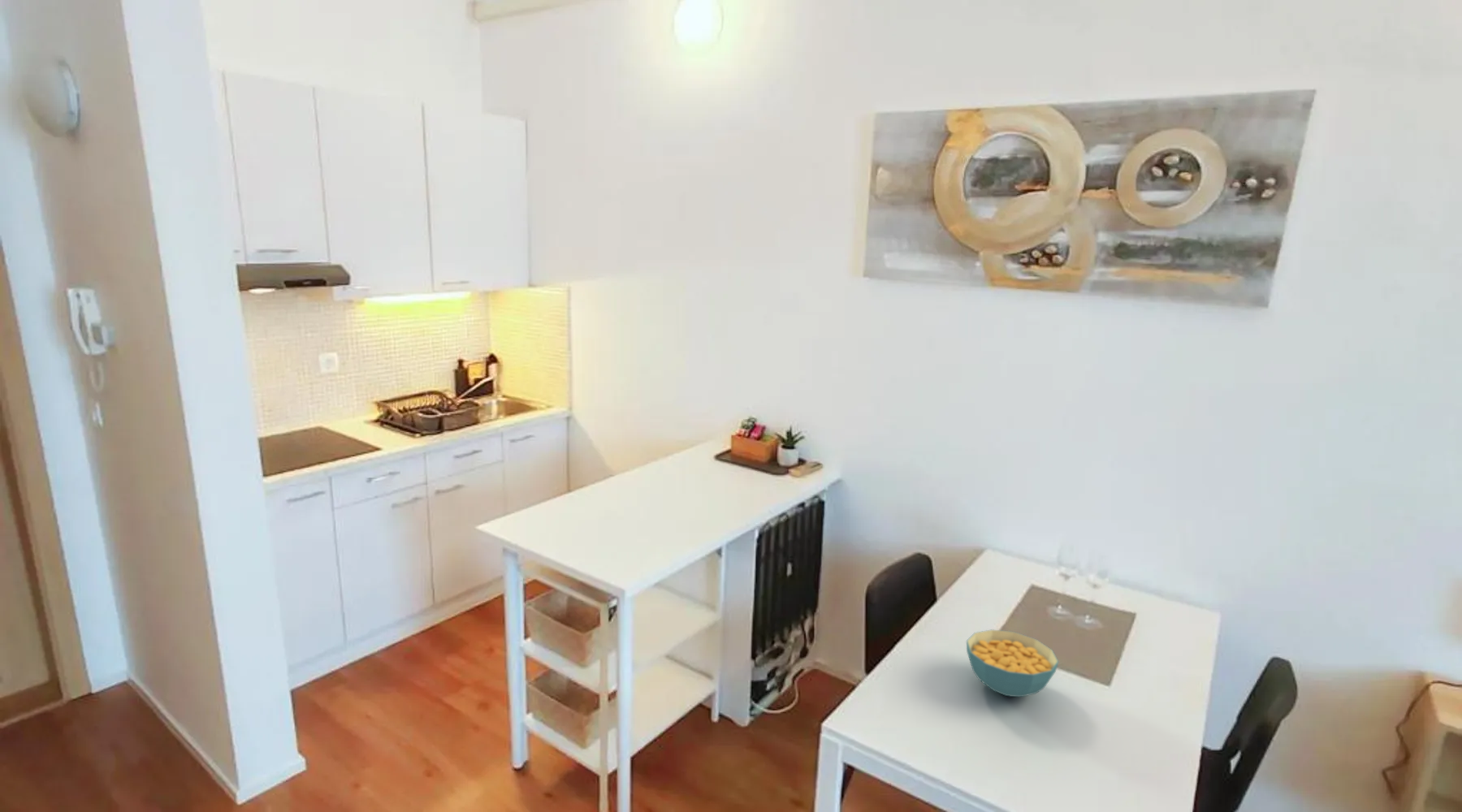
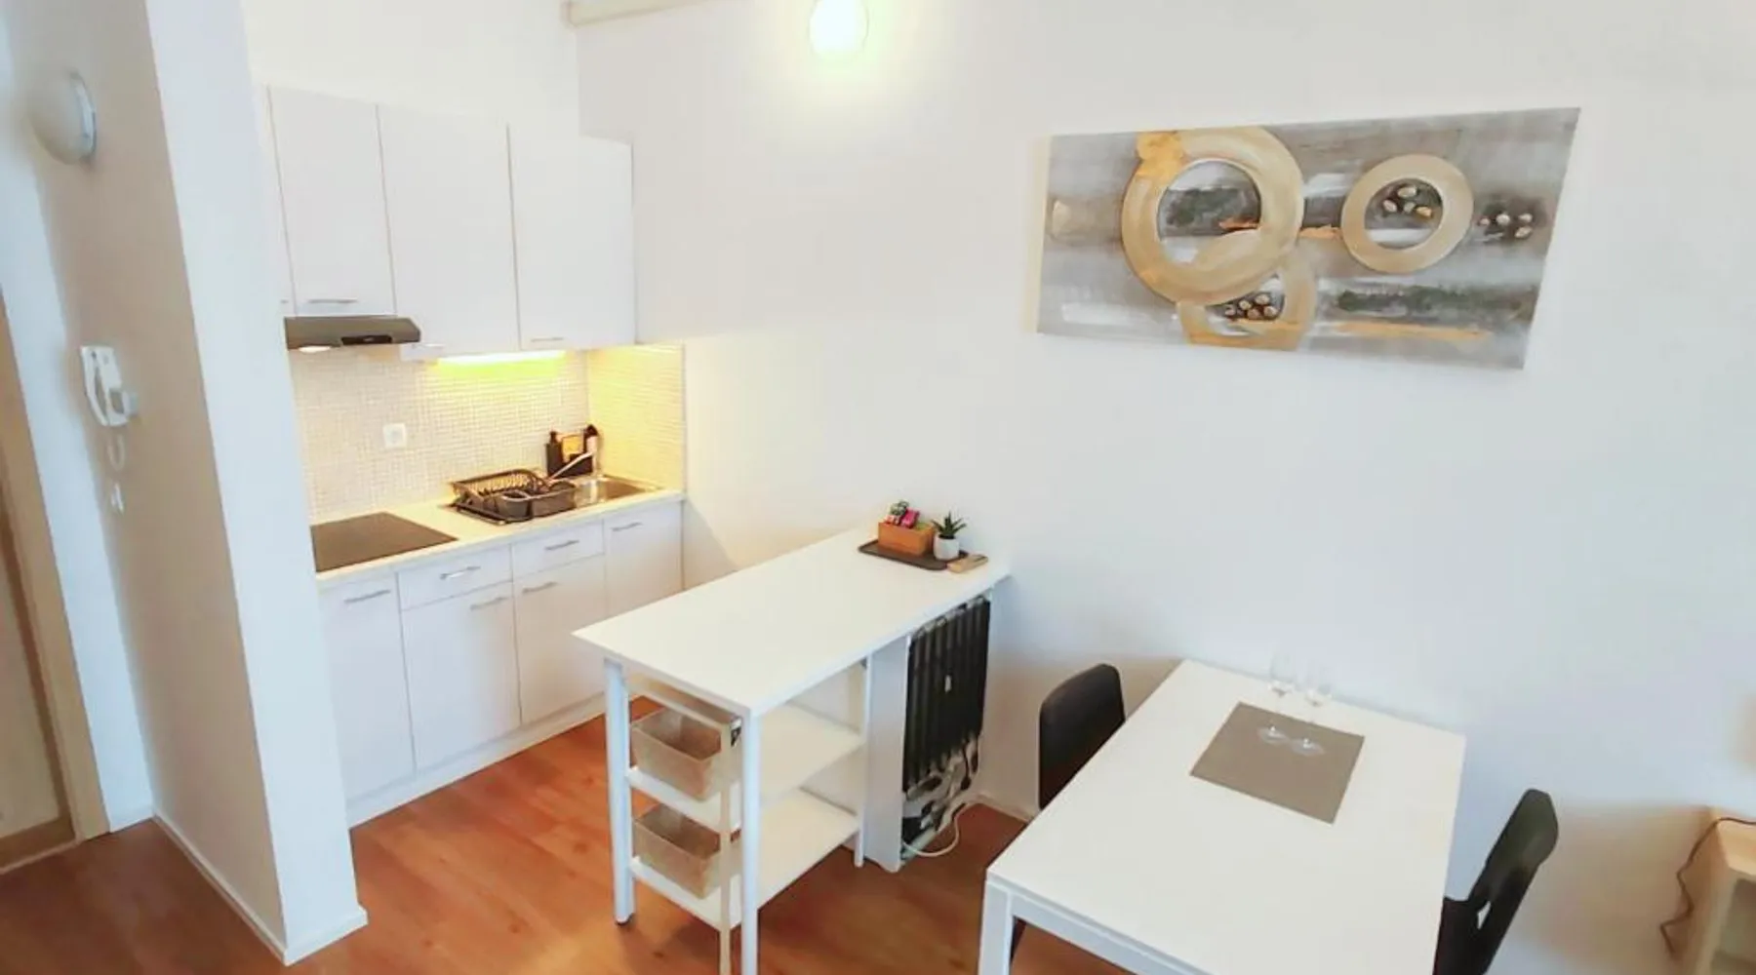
- cereal bowl [966,628,1059,698]
